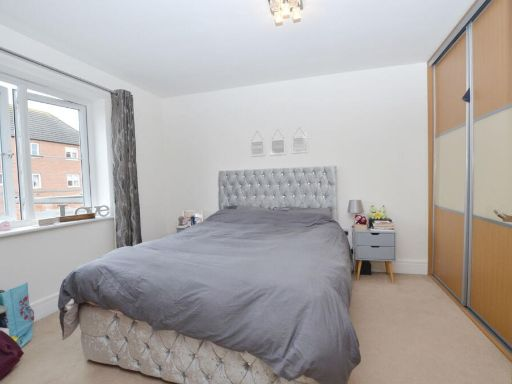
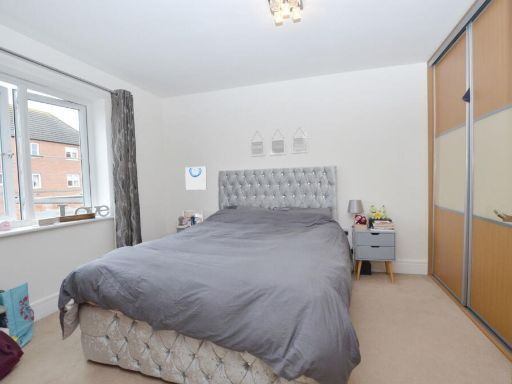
+ wall art [184,166,208,191]
